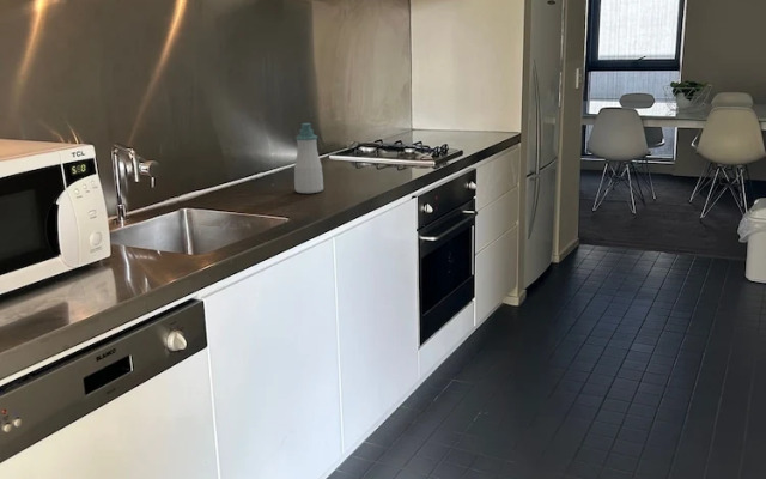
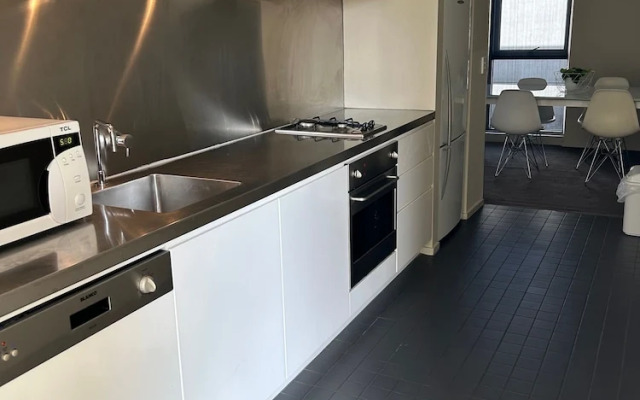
- soap bottle [293,122,324,194]
